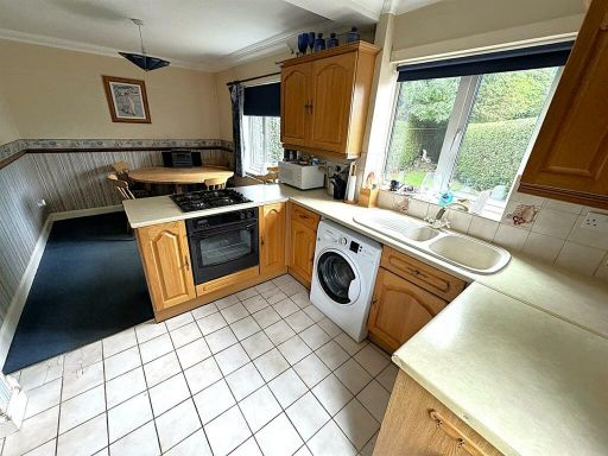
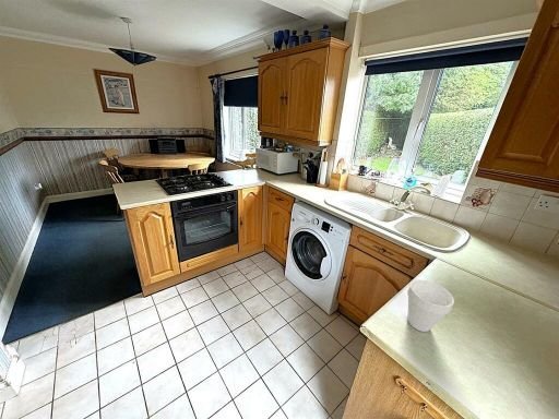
+ cup [406,278,455,333]
